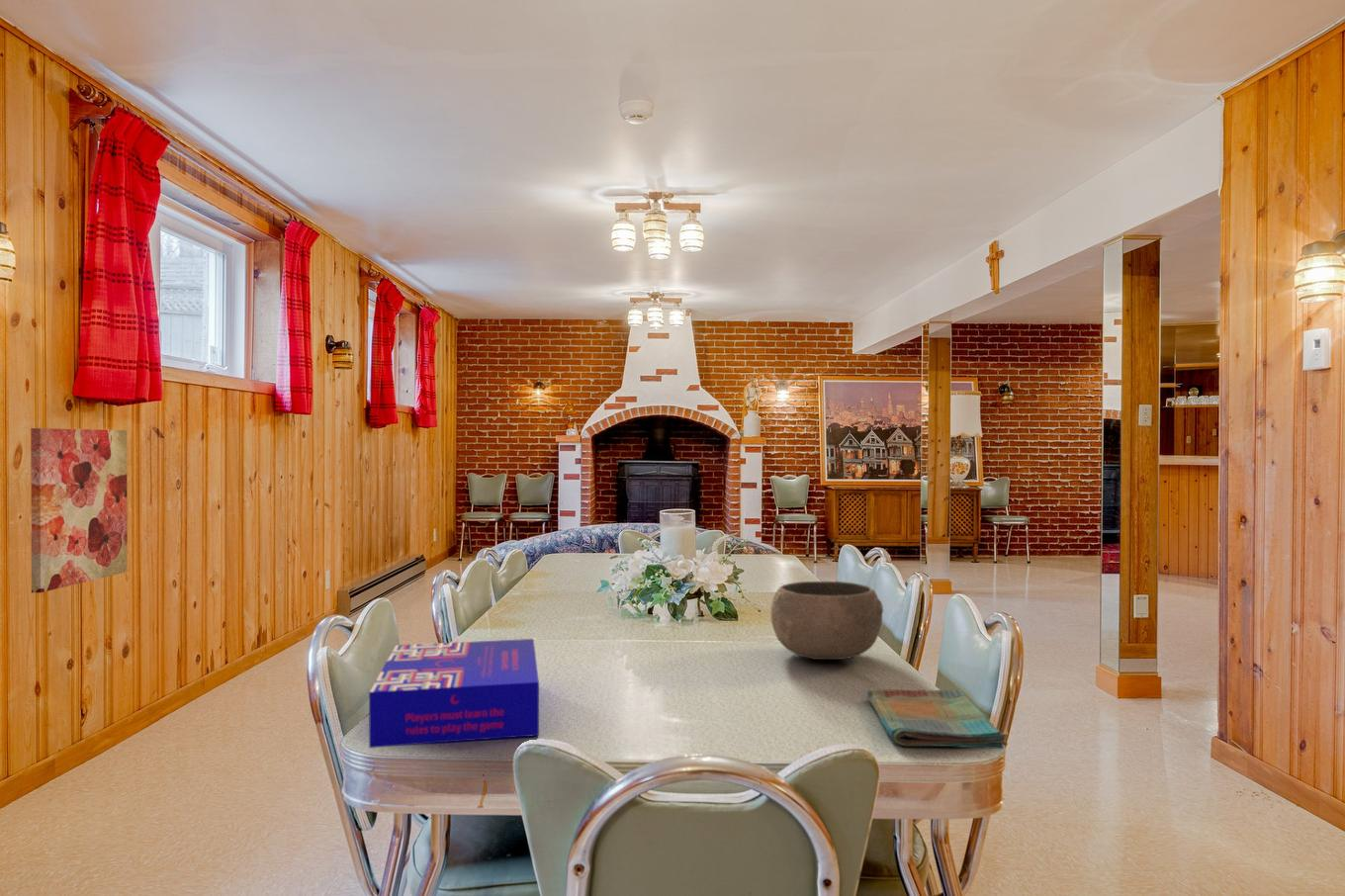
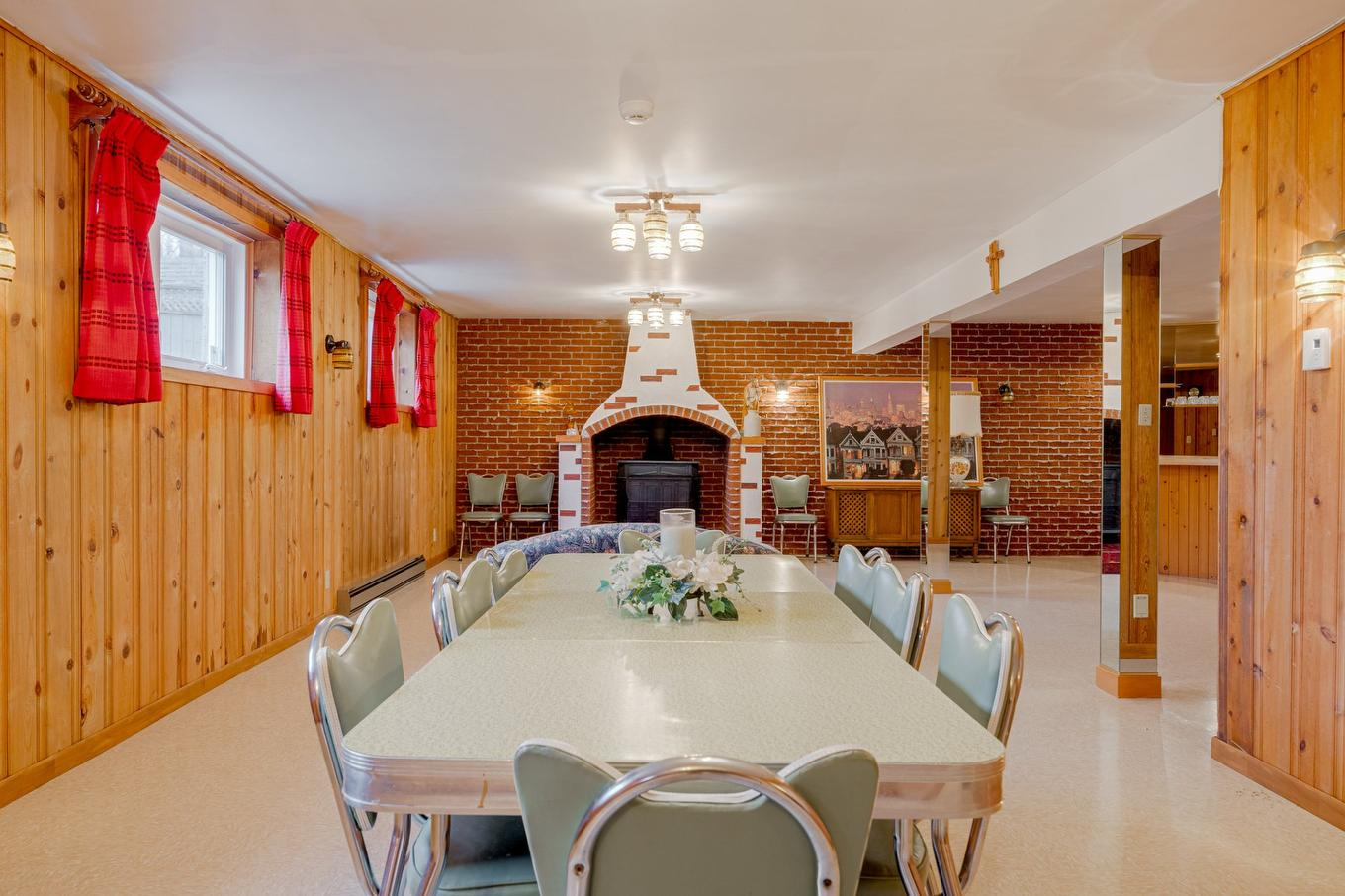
- board game [368,638,540,749]
- wall art [30,427,129,593]
- dish towel [866,687,1009,750]
- bowl [769,581,884,661]
